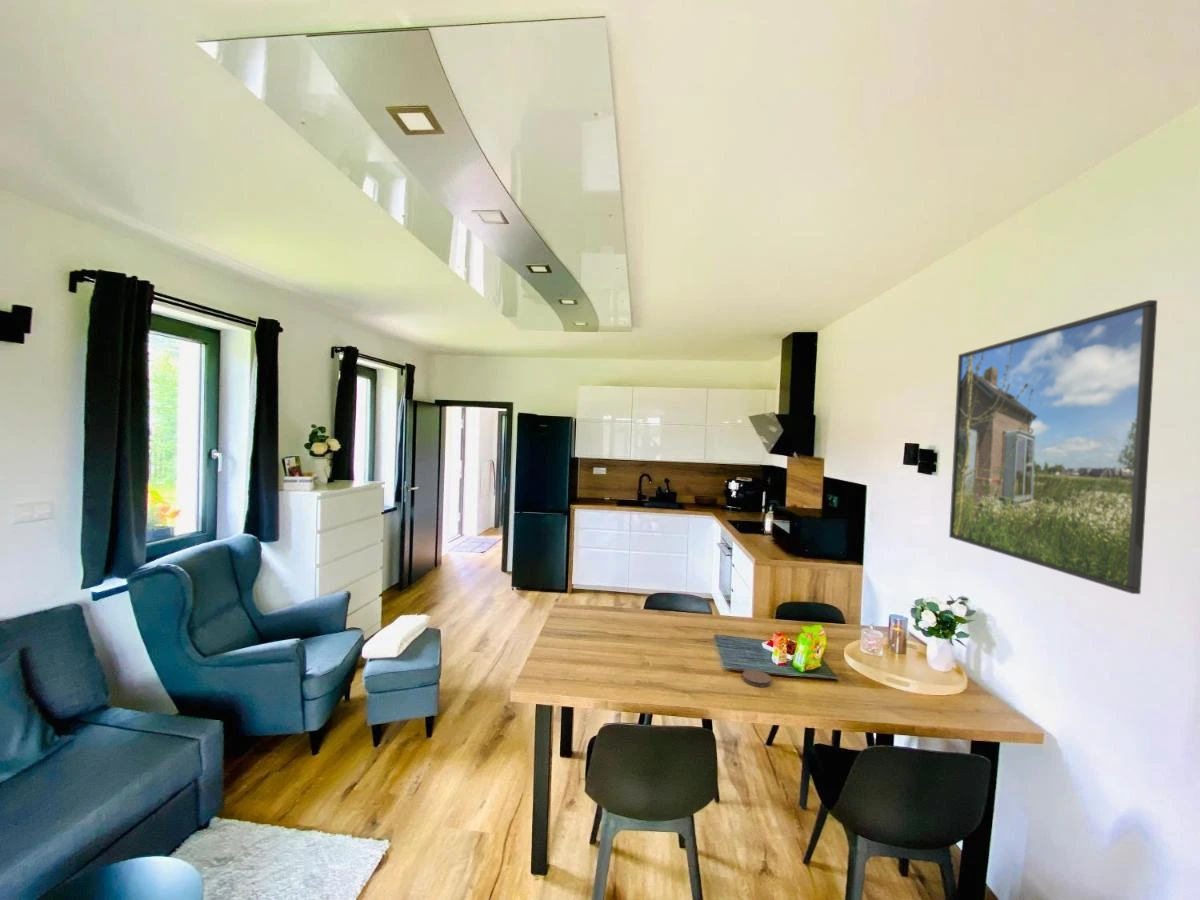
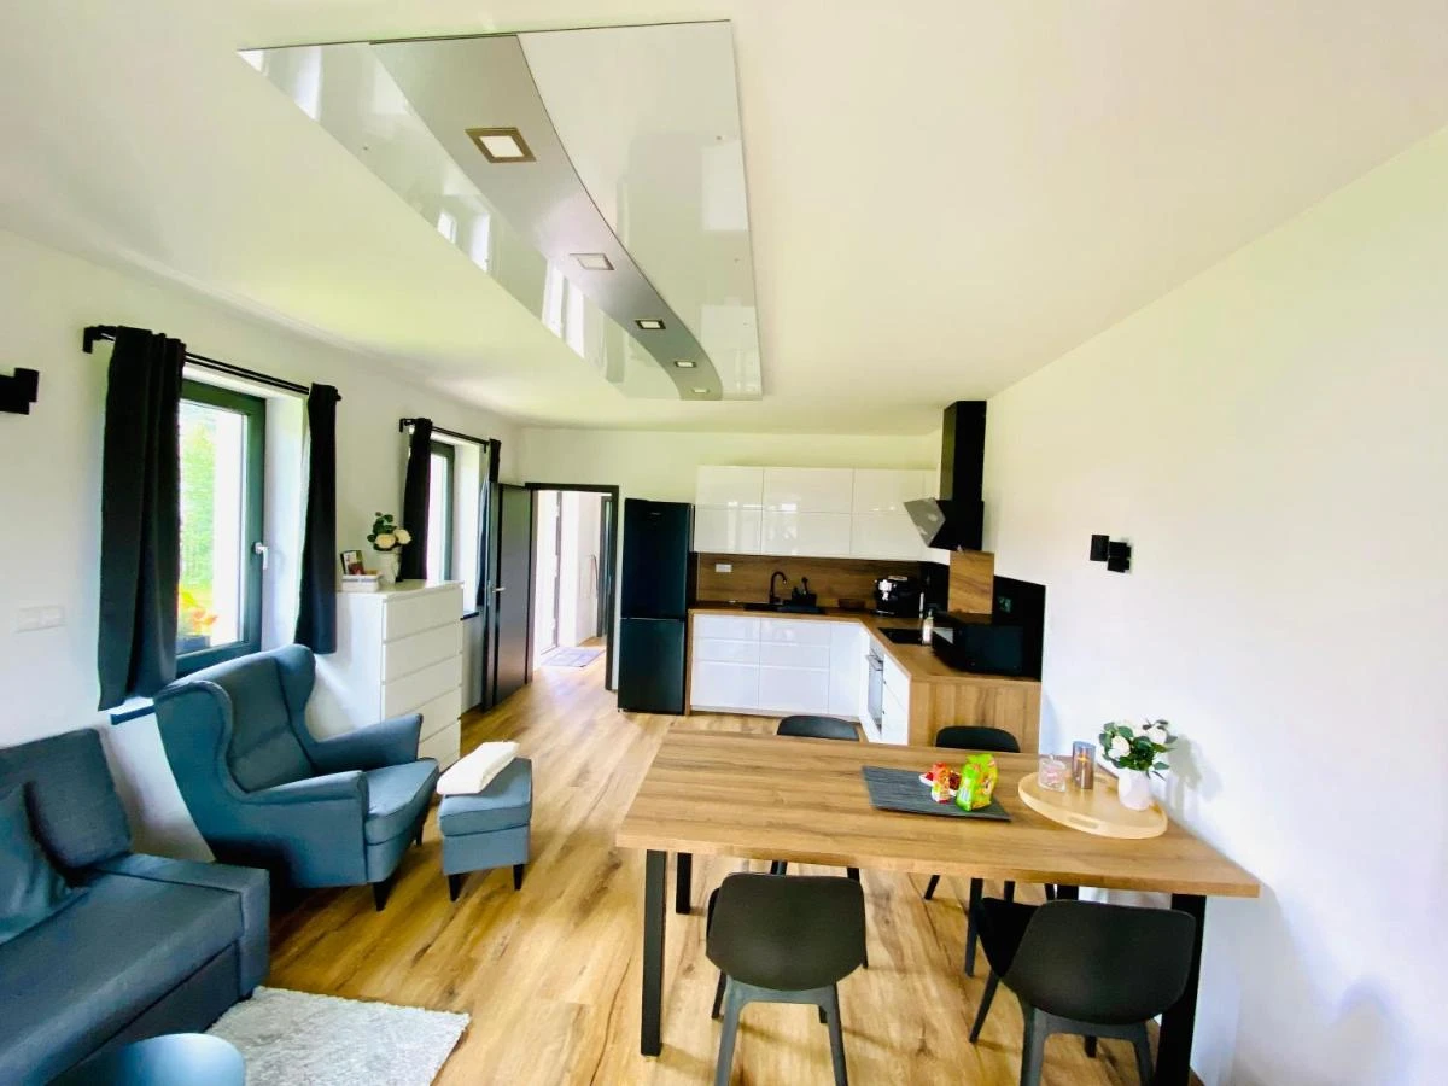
- coaster [741,669,772,688]
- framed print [948,299,1158,595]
